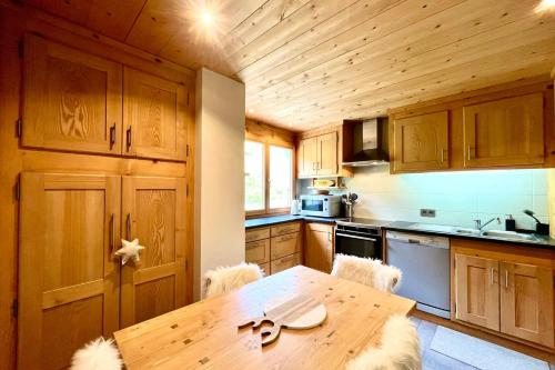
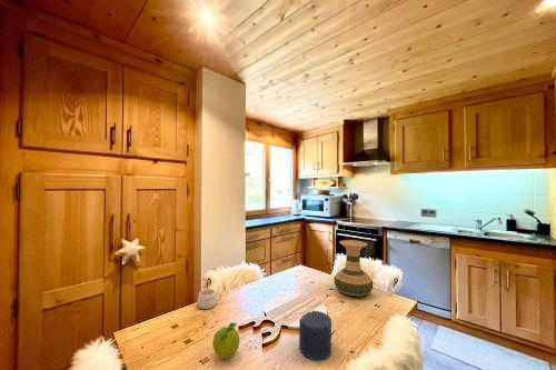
+ vase [332,239,374,297]
+ mug [196,288,222,310]
+ fruit [211,321,240,360]
+ candle [298,310,332,362]
